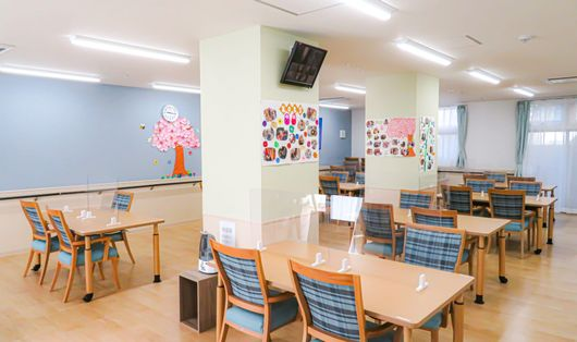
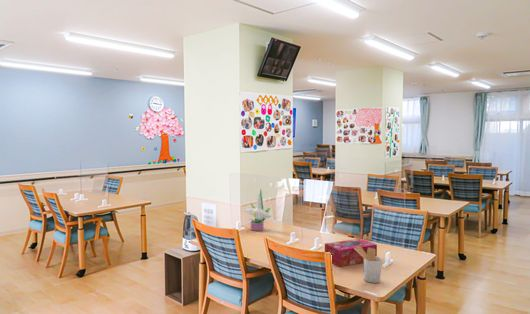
+ tissue box [324,238,378,268]
+ potted flower [245,188,272,232]
+ utensil holder [354,246,383,284]
